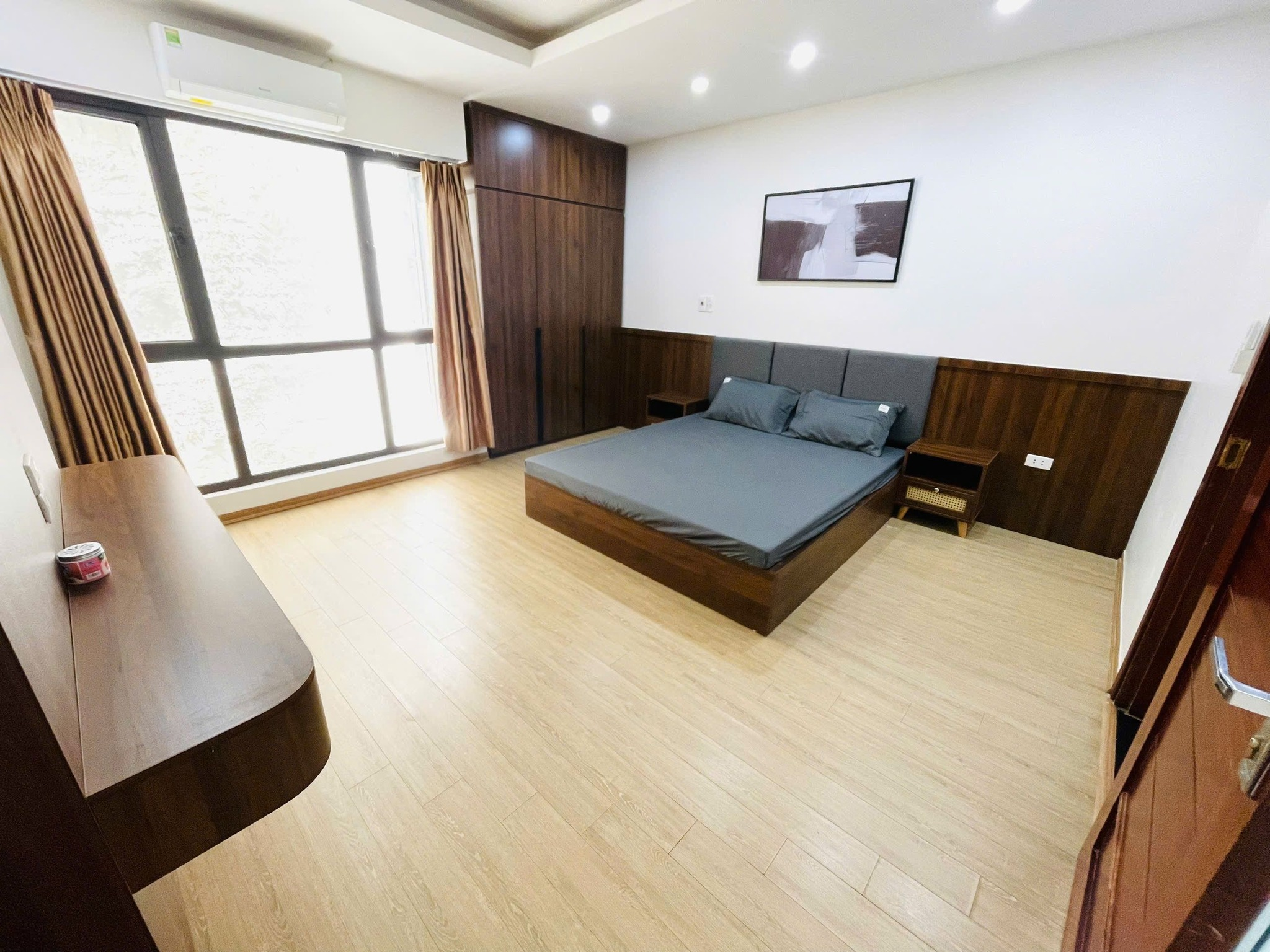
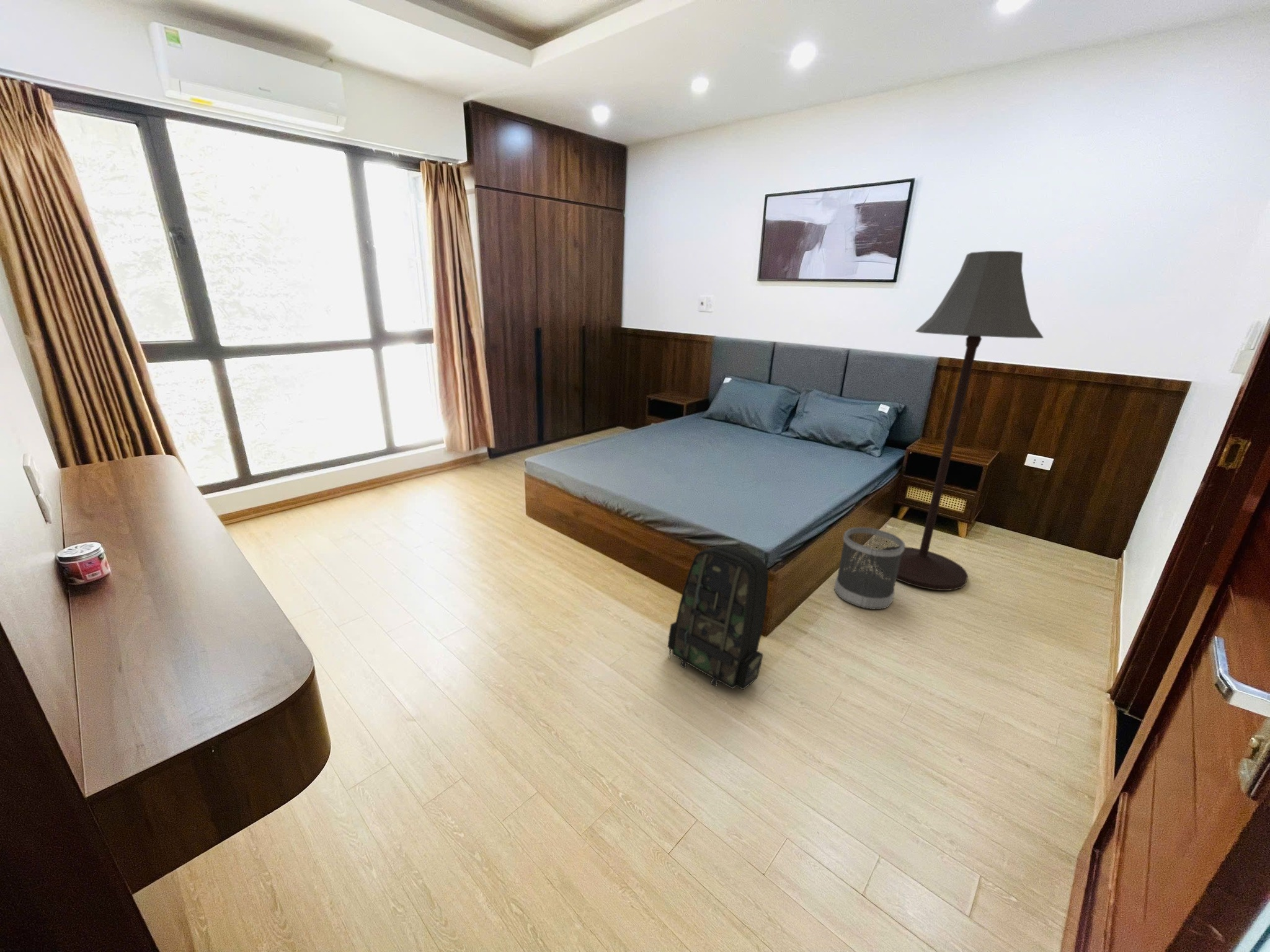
+ wastebasket [833,527,906,610]
+ floor lamp [876,250,1044,591]
+ backpack [667,544,769,690]
